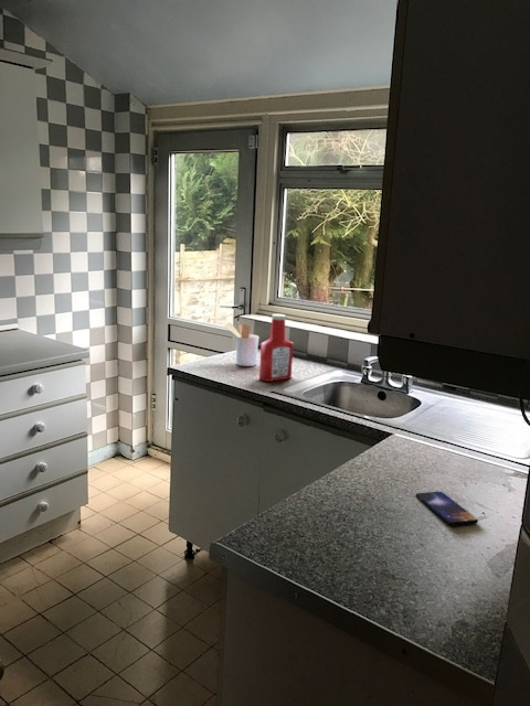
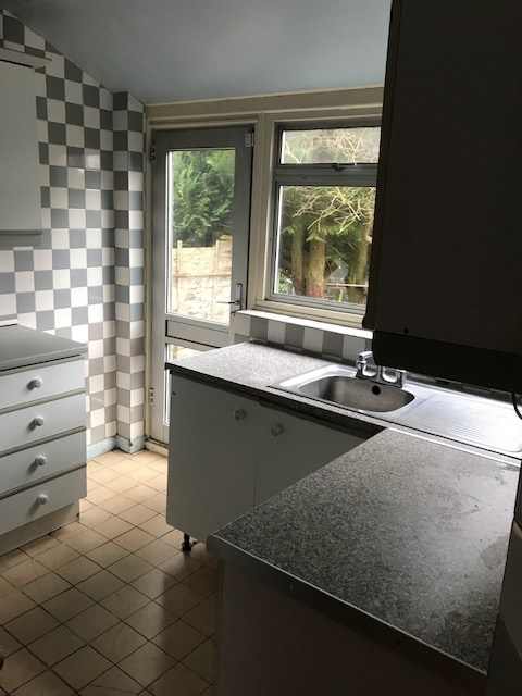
- utensil holder [223,321,259,367]
- smartphone [415,491,479,526]
- soap bottle [258,313,295,383]
